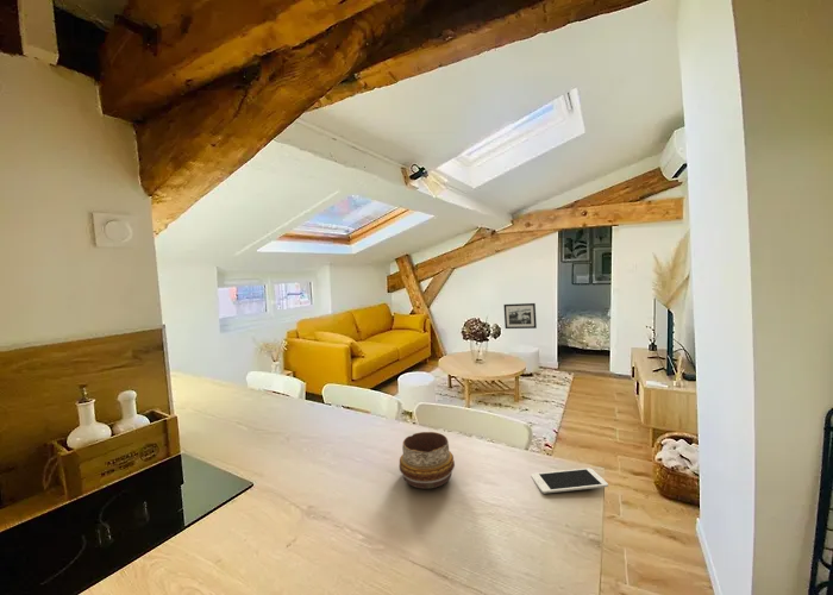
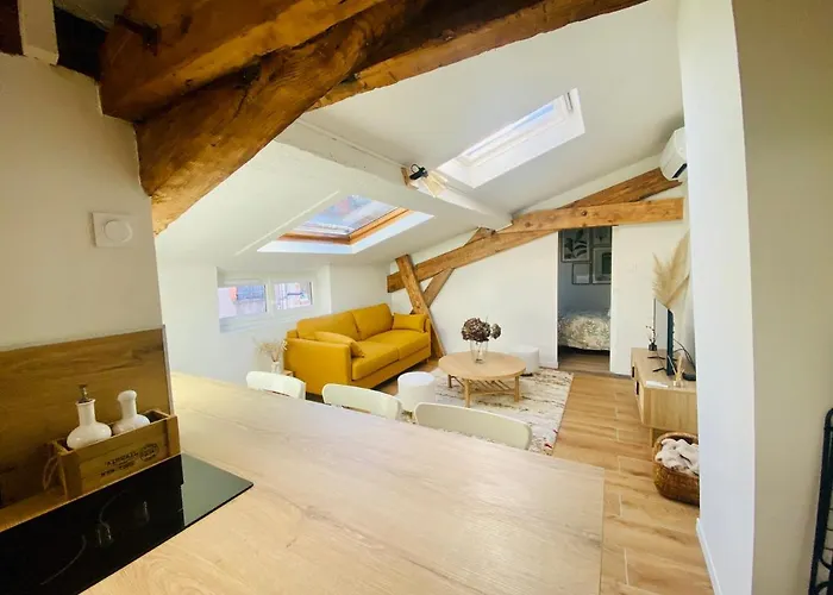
- cell phone [530,466,609,495]
- picture frame [502,302,538,330]
- decorative bowl [399,431,456,490]
